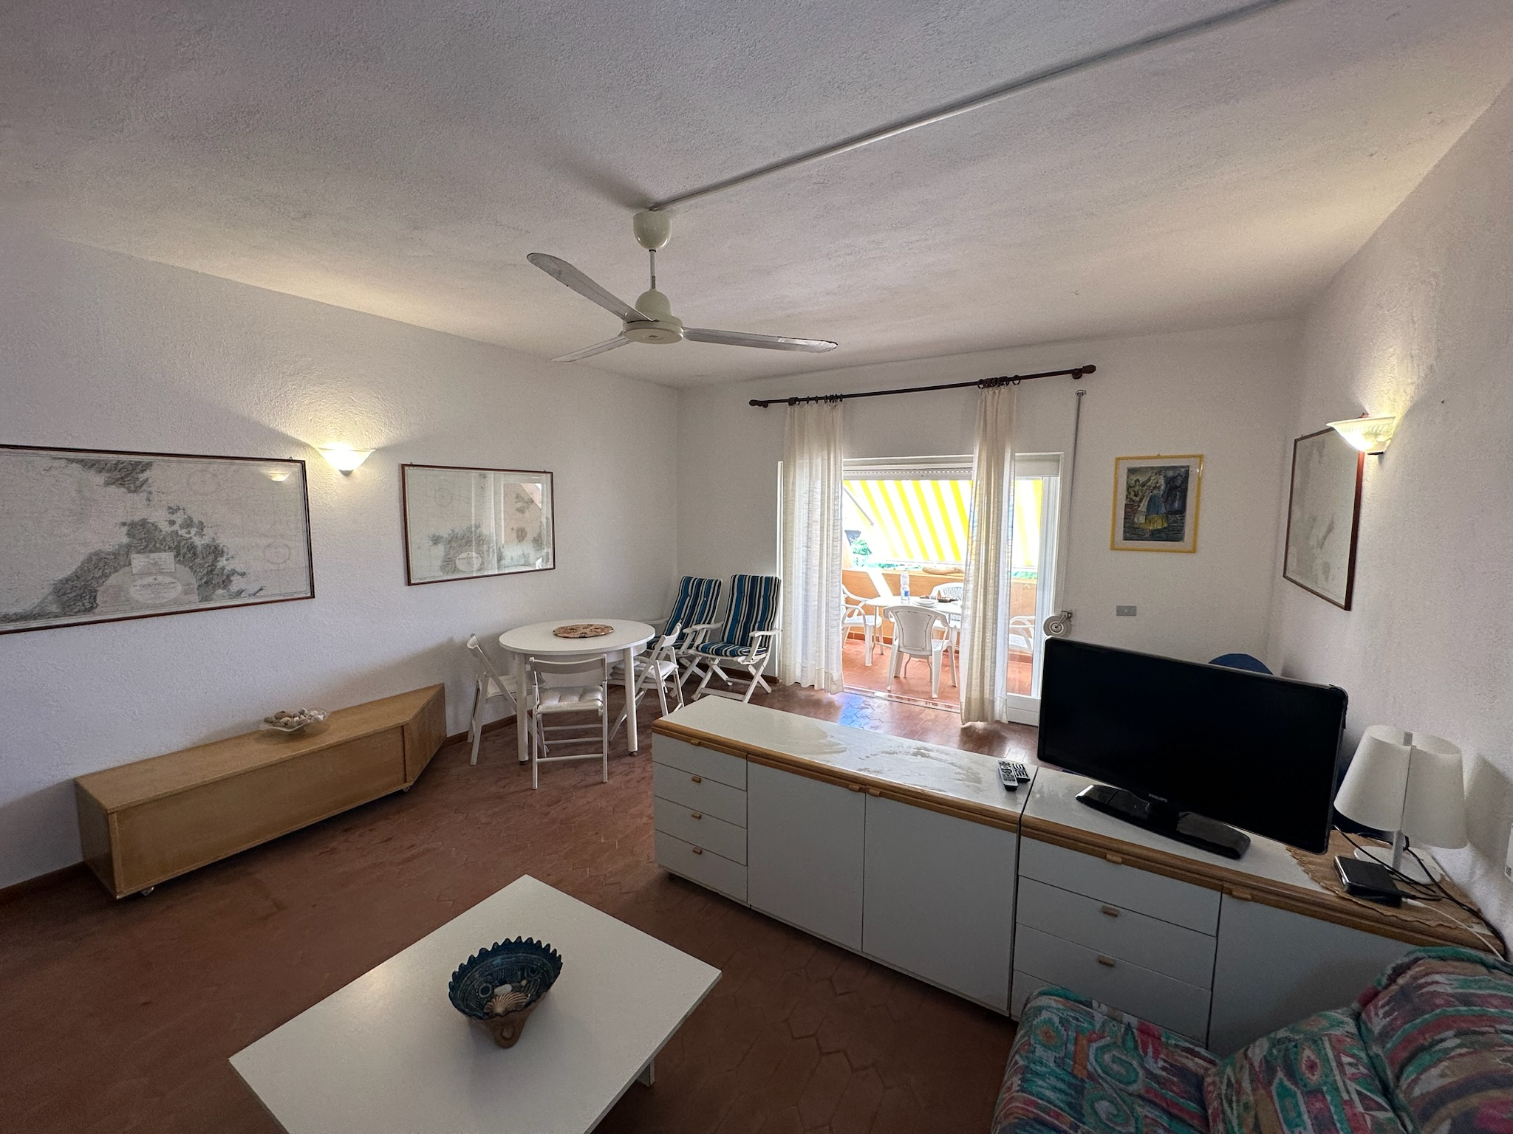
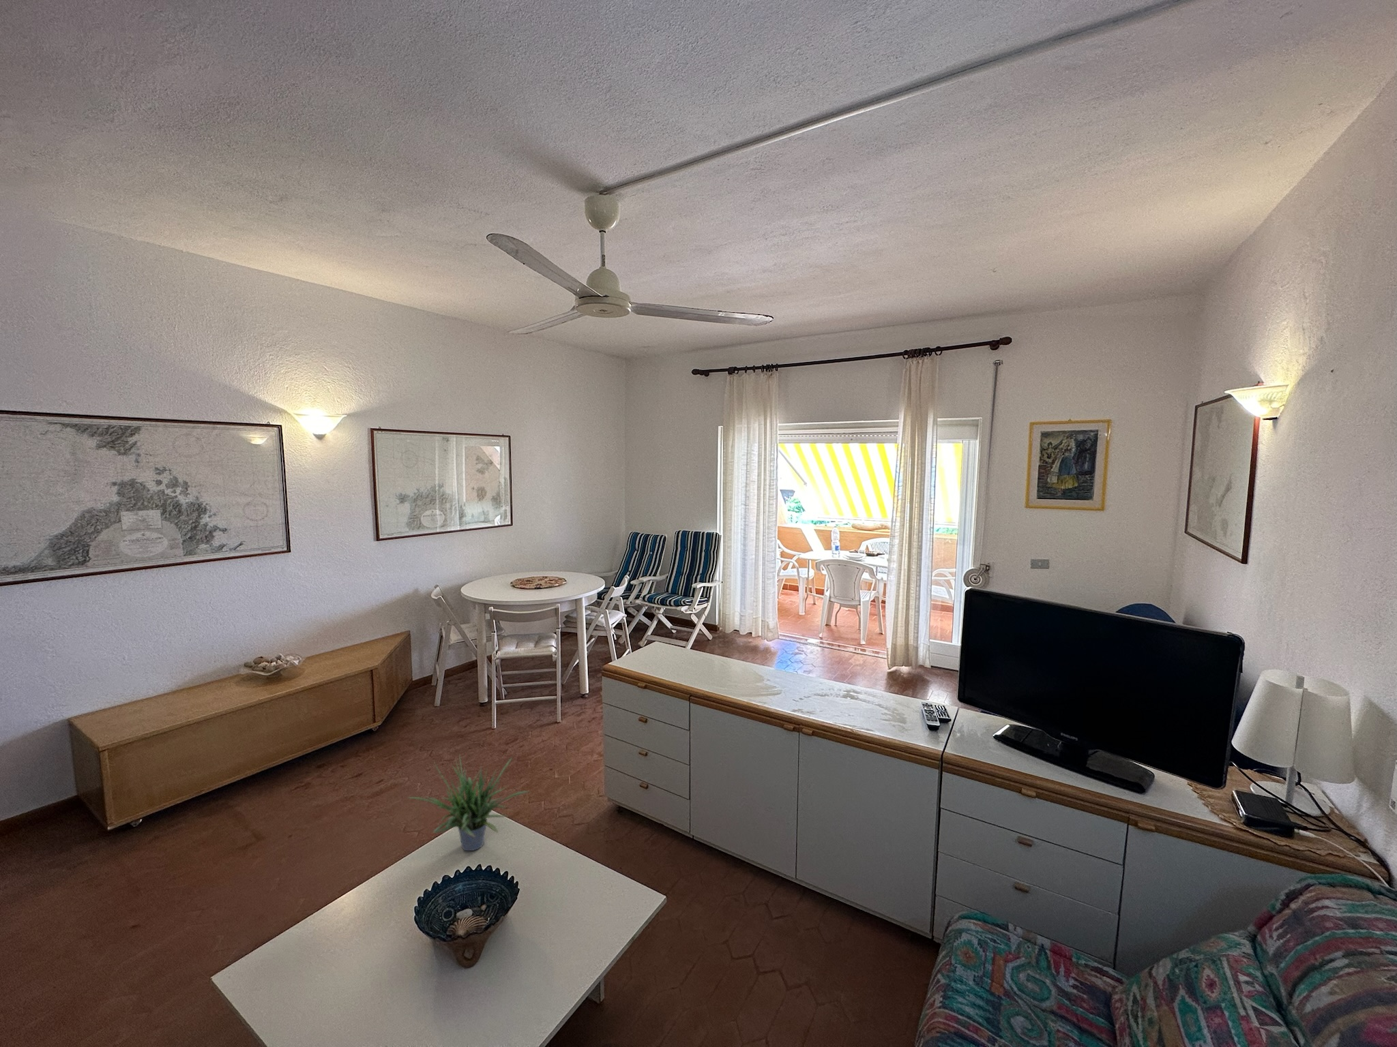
+ potted plant [407,753,530,851]
